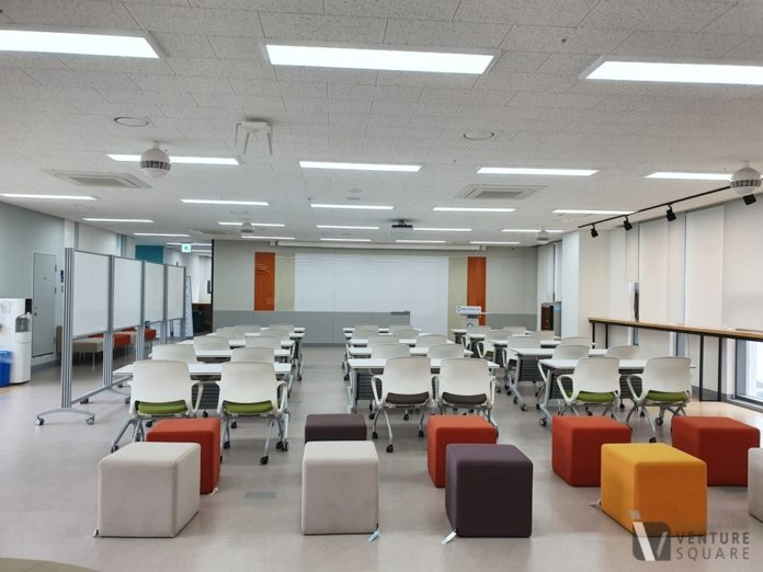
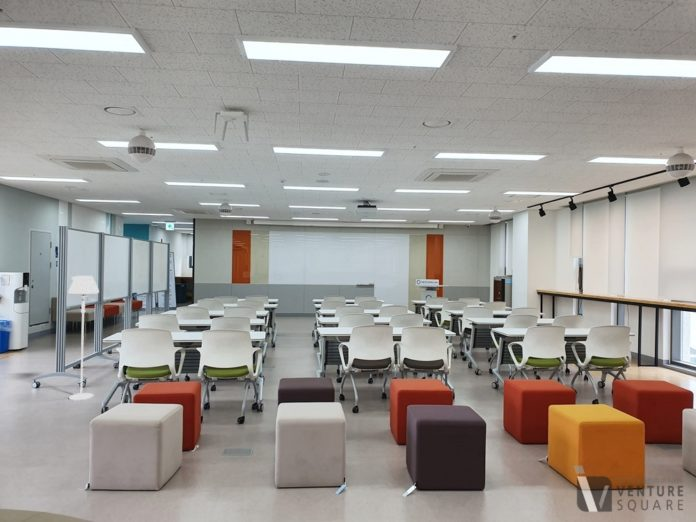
+ floor lamp [67,275,100,401]
